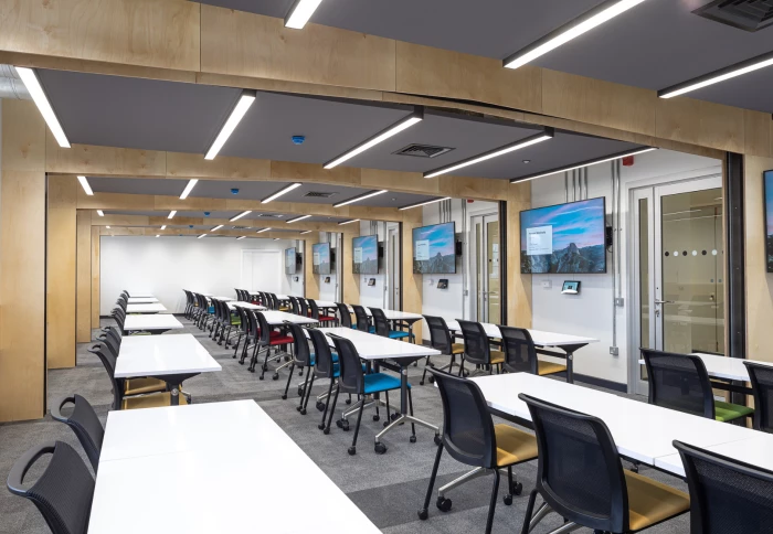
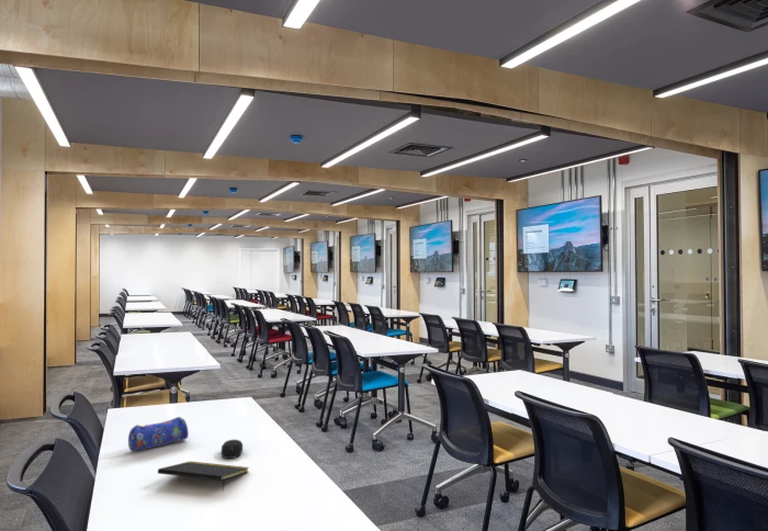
+ notepad [157,460,250,492]
+ computer mouse [221,439,244,460]
+ pencil case [127,416,190,452]
